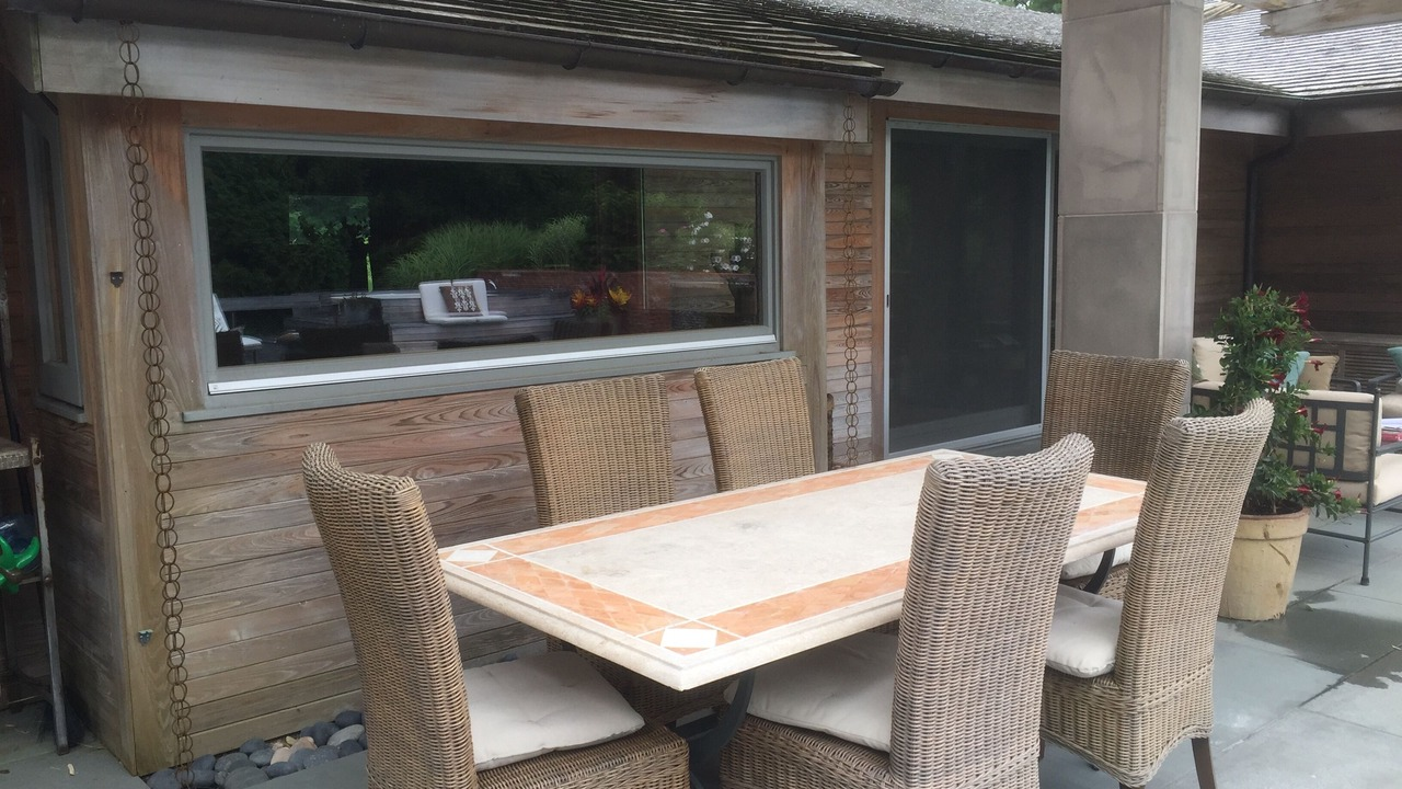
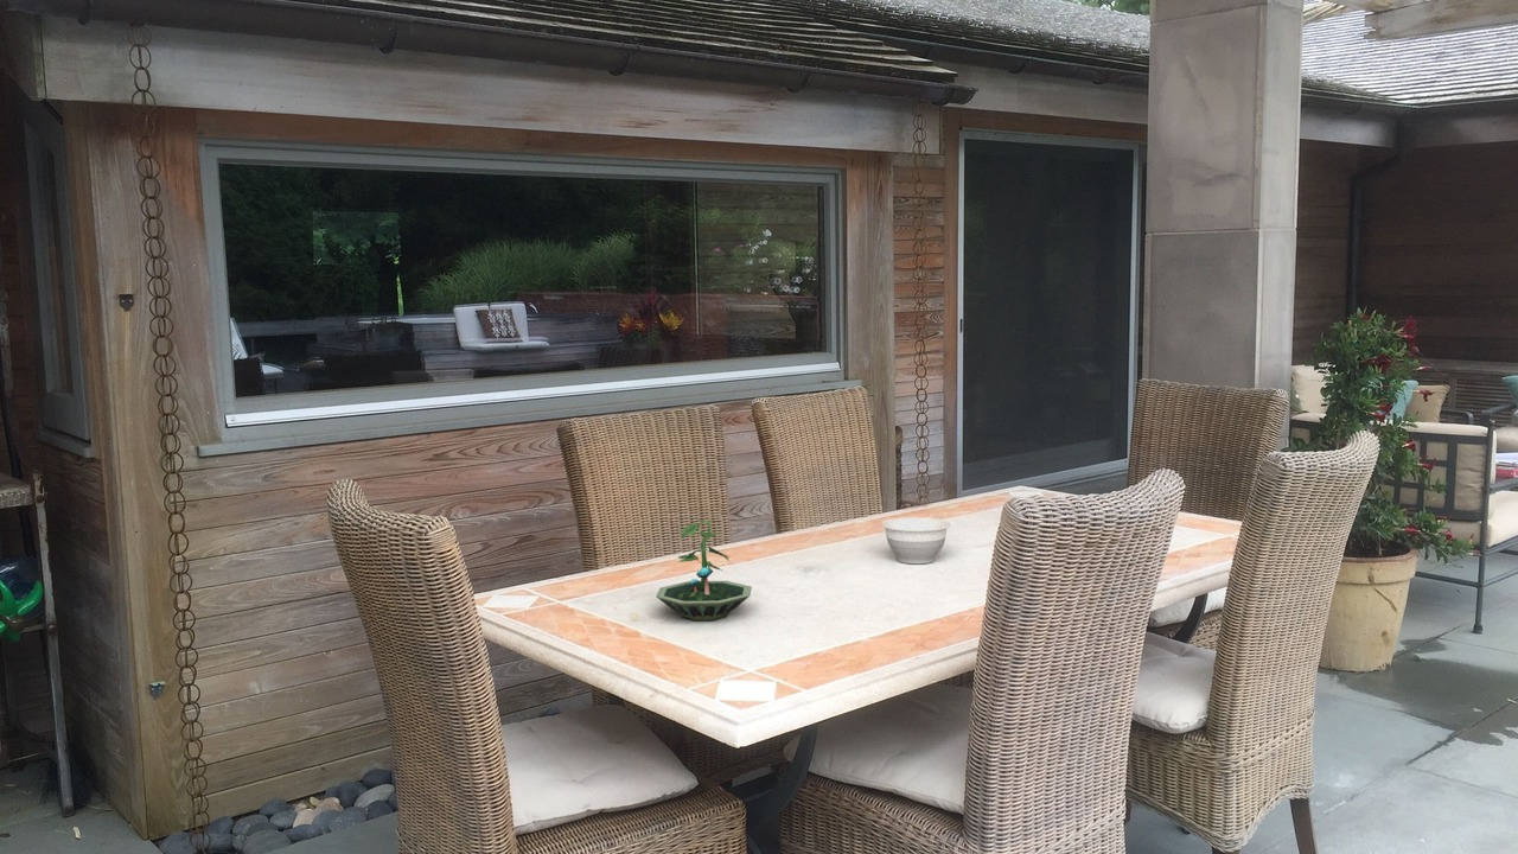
+ terrarium [655,517,753,622]
+ bowl [880,516,952,565]
